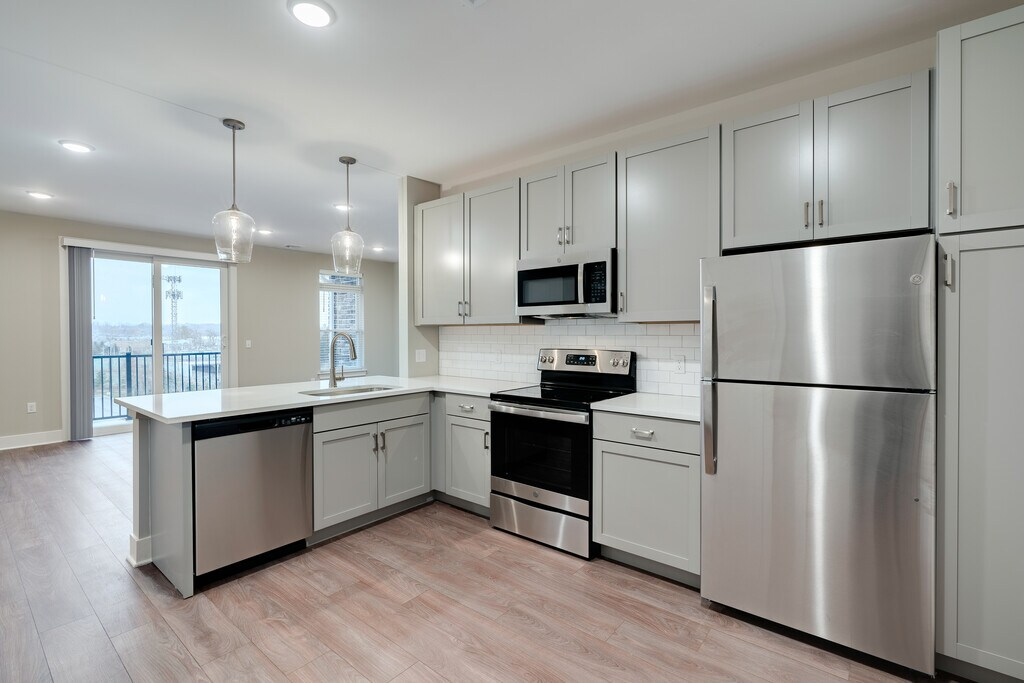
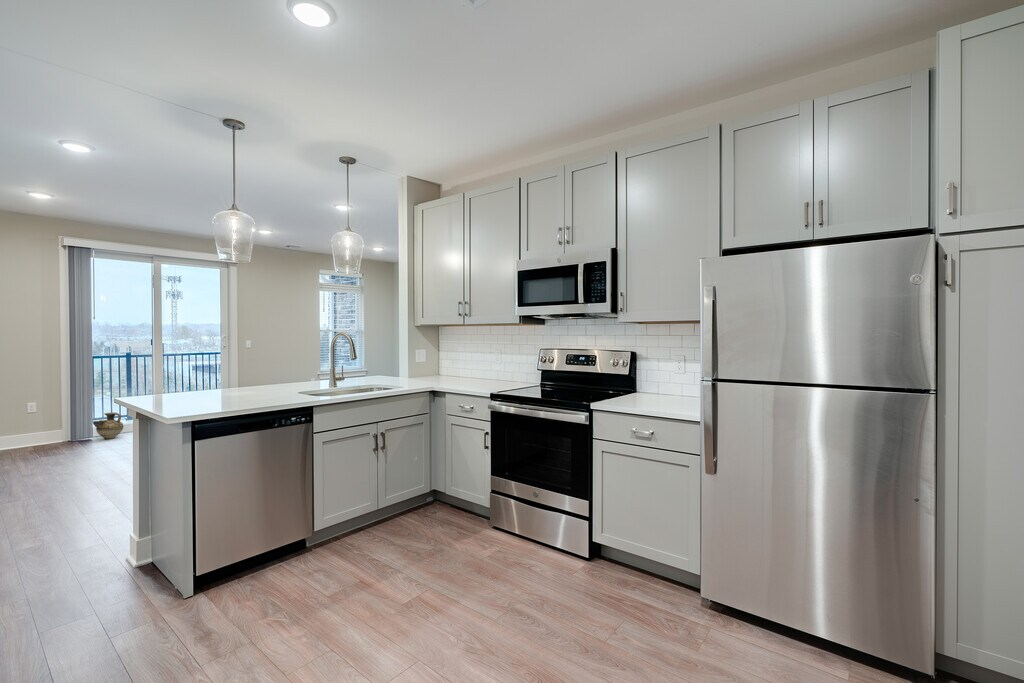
+ ceramic jug [92,412,124,440]
